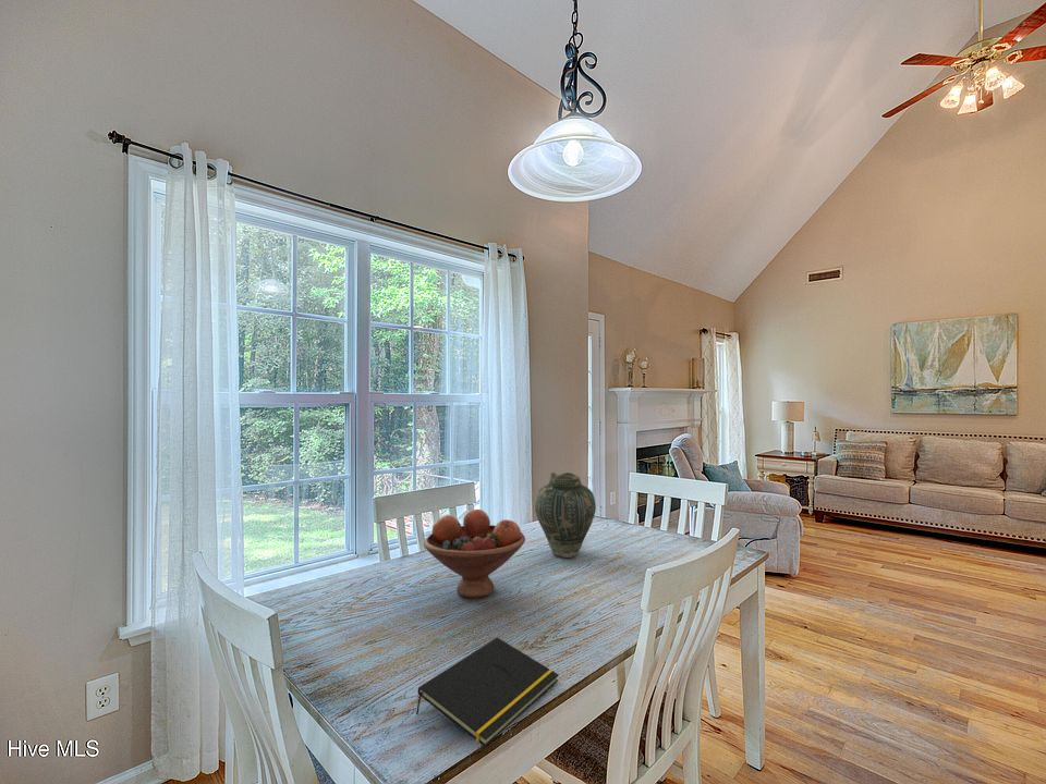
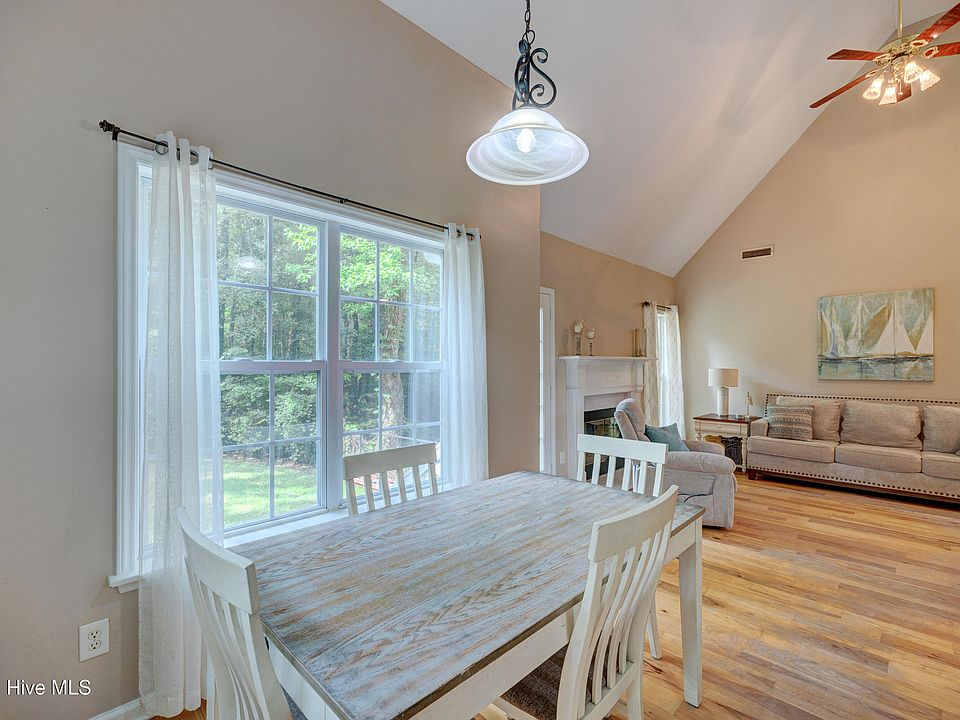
- vase [534,470,597,559]
- notepad [415,636,560,748]
- fruit bowl [423,509,526,599]
